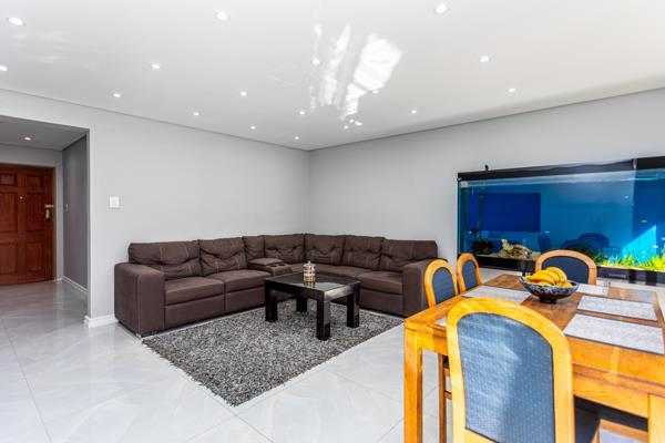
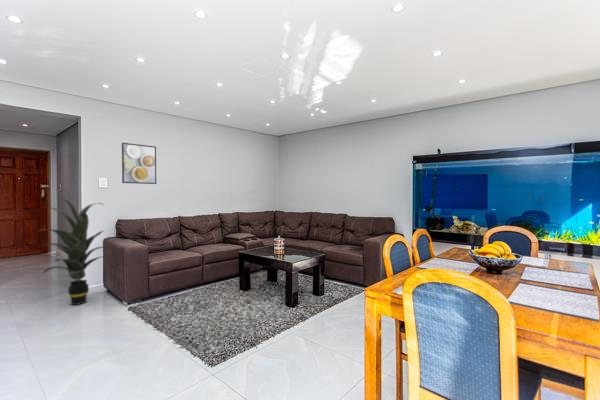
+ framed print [121,142,157,185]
+ indoor plant [36,197,116,306]
